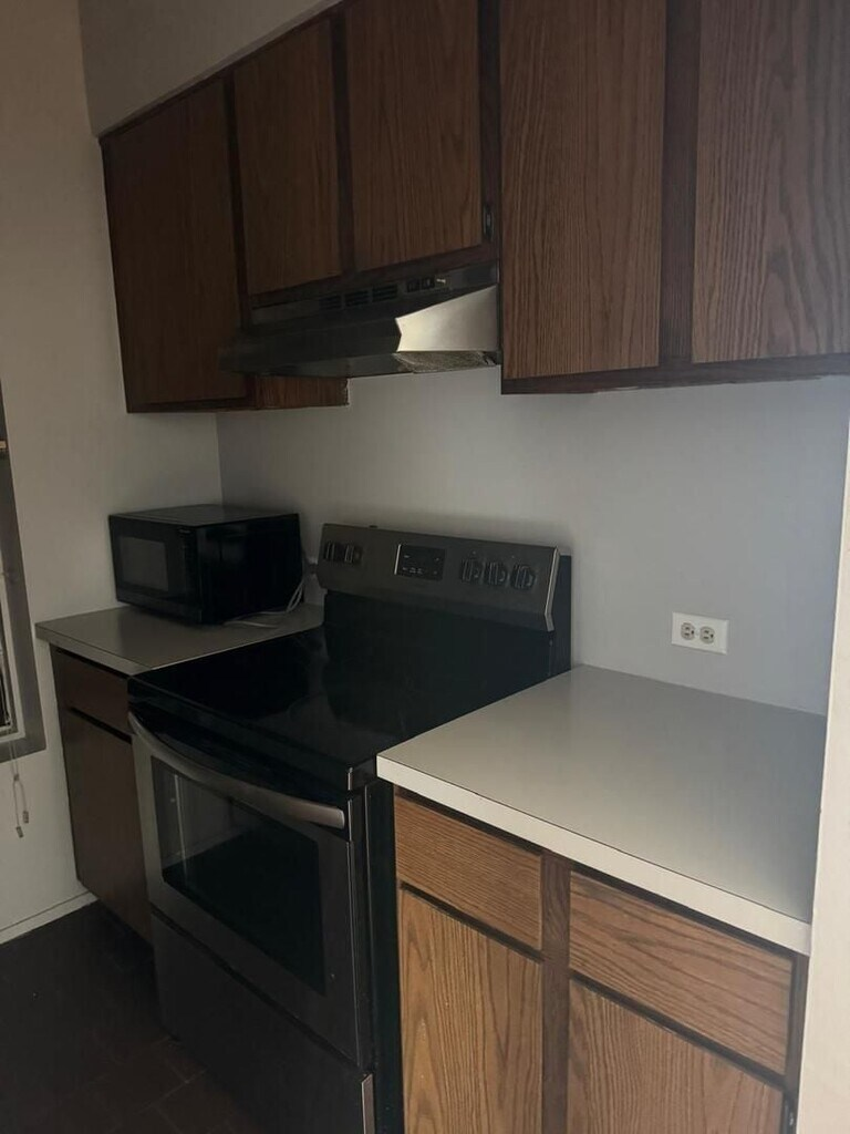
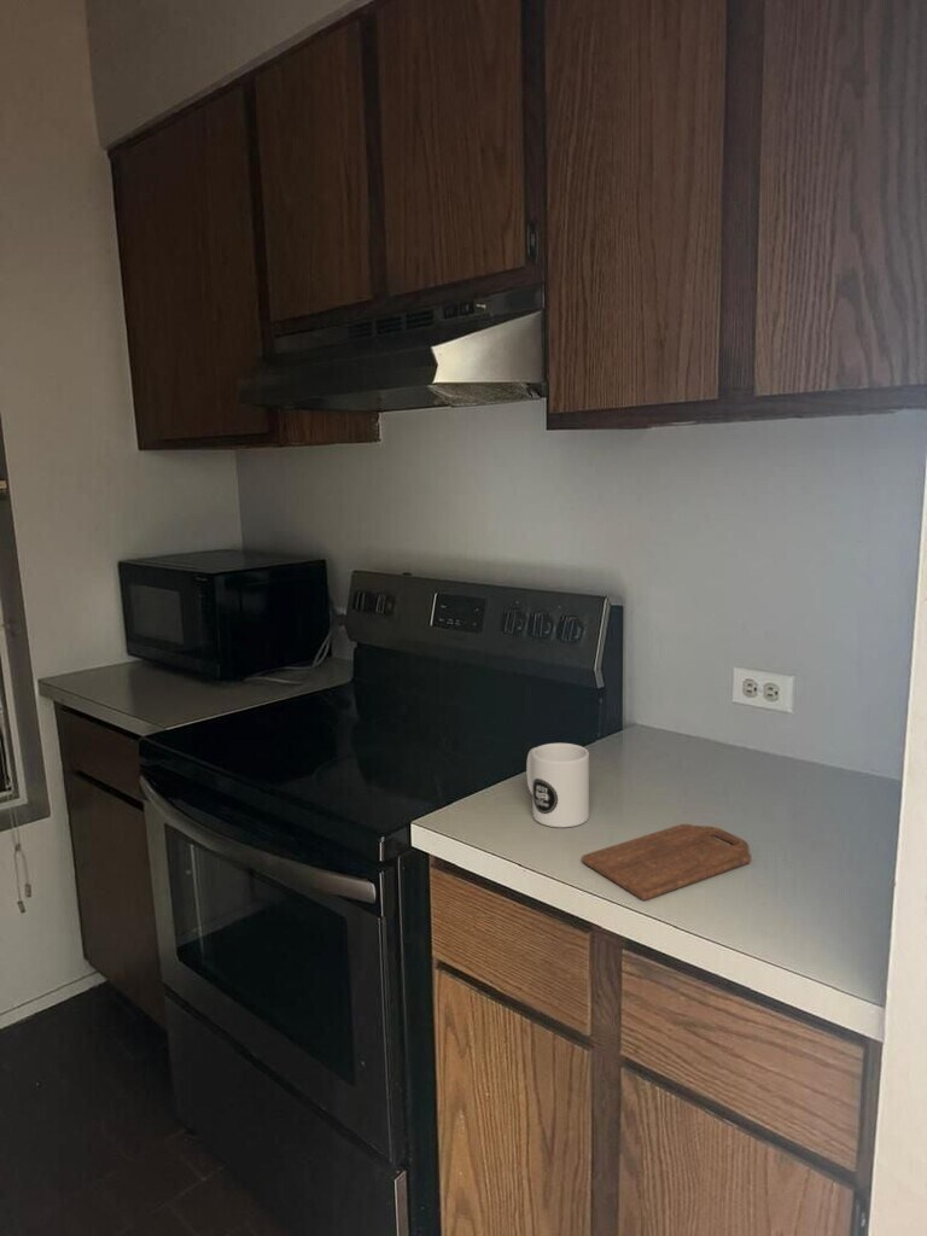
+ mug [525,742,590,828]
+ cutting board [581,823,752,902]
